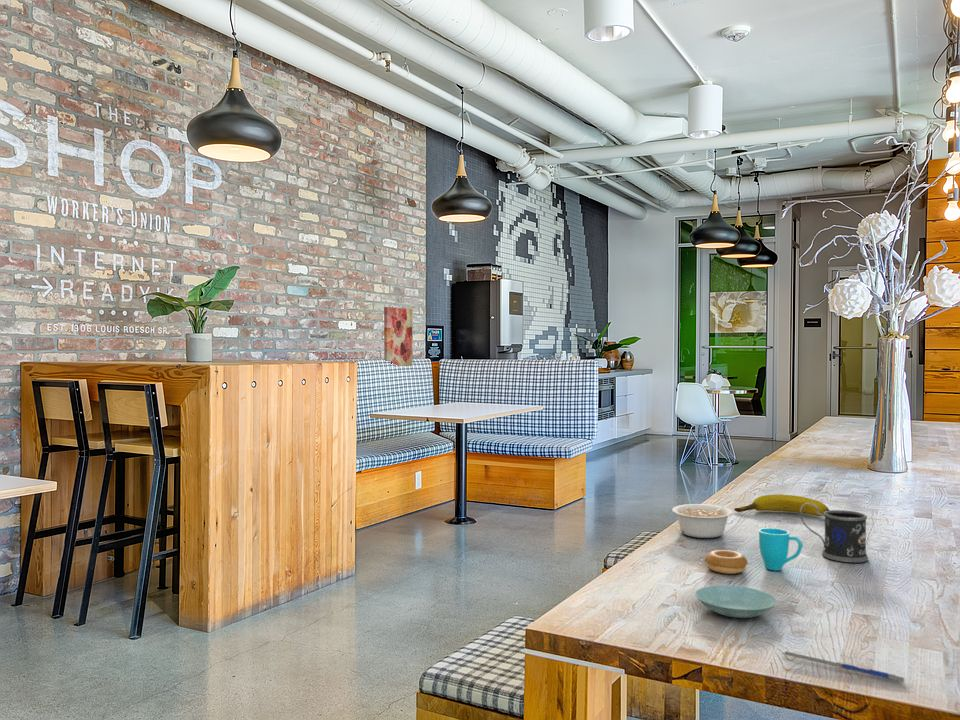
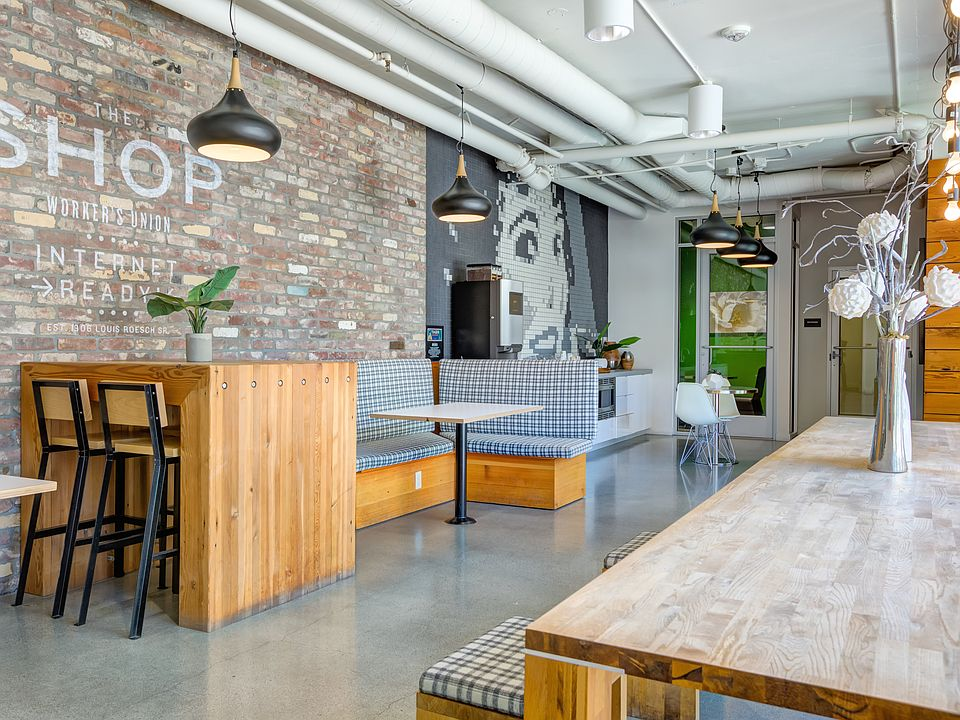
- saucer [694,585,778,619]
- wall art [383,306,413,367]
- pen [781,650,905,685]
- cup [704,527,803,575]
- legume [671,500,735,539]
- mug [799,503,869,563]
- banana [733,493,831,517]
